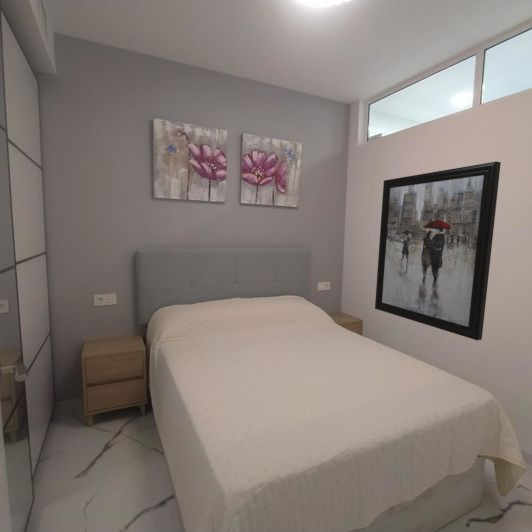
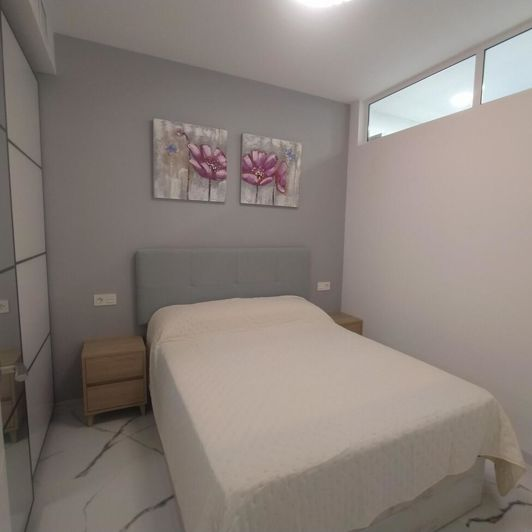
- wall art [374,160,502,341]
